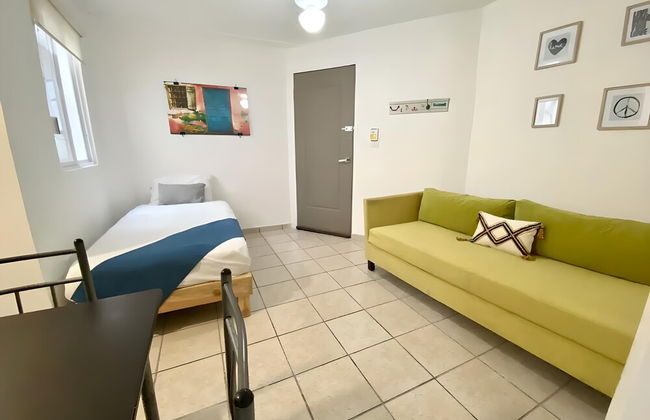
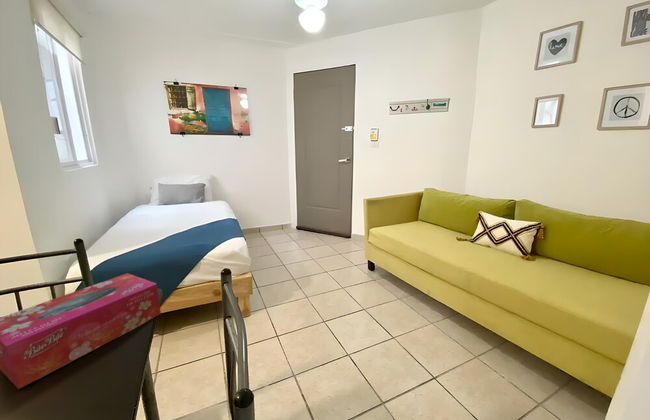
+ tissue box [0,272,162,390]
